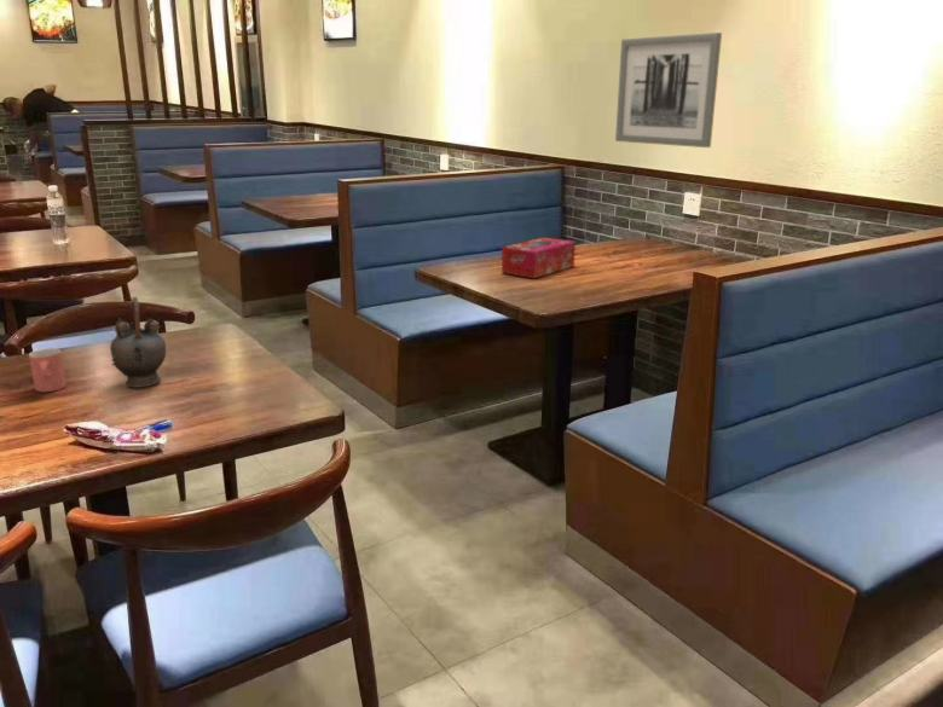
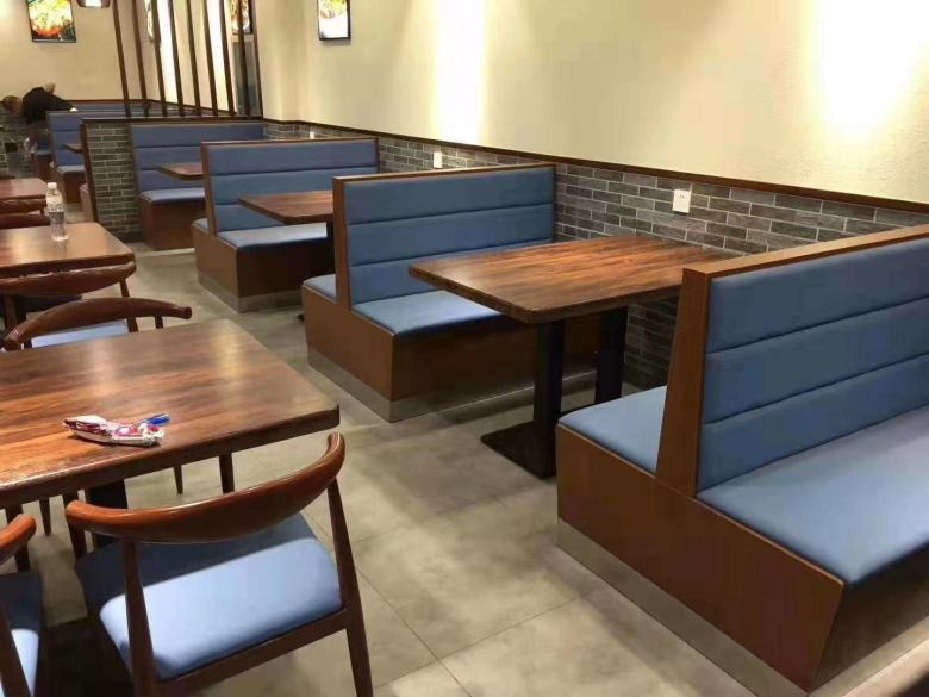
- teapot [109,295,167,388]
- wall art [614,31,723,149]
- tissue box [501,237,577,279]
- cup [28,347,68,393]
